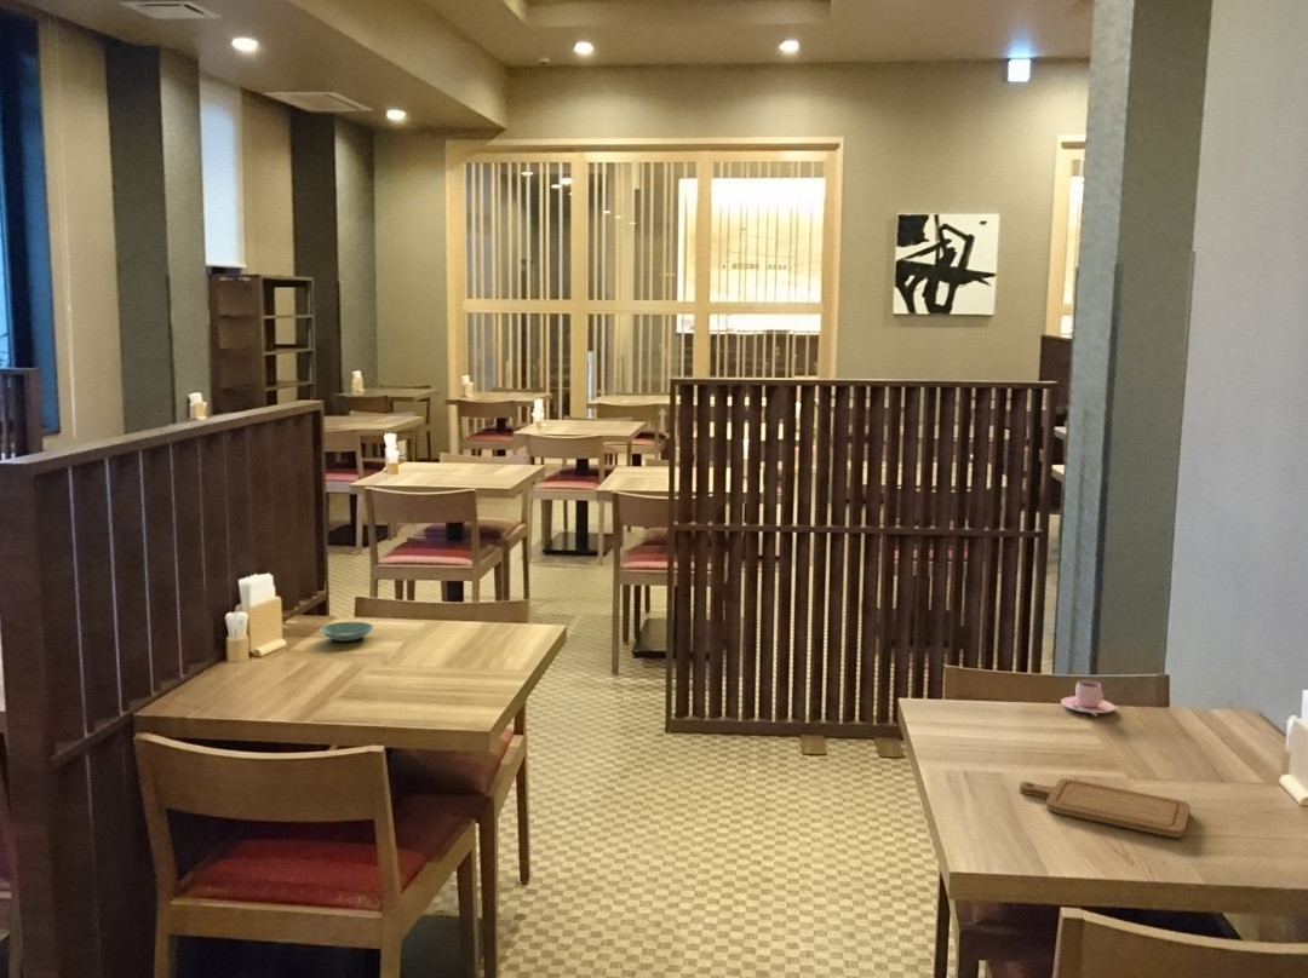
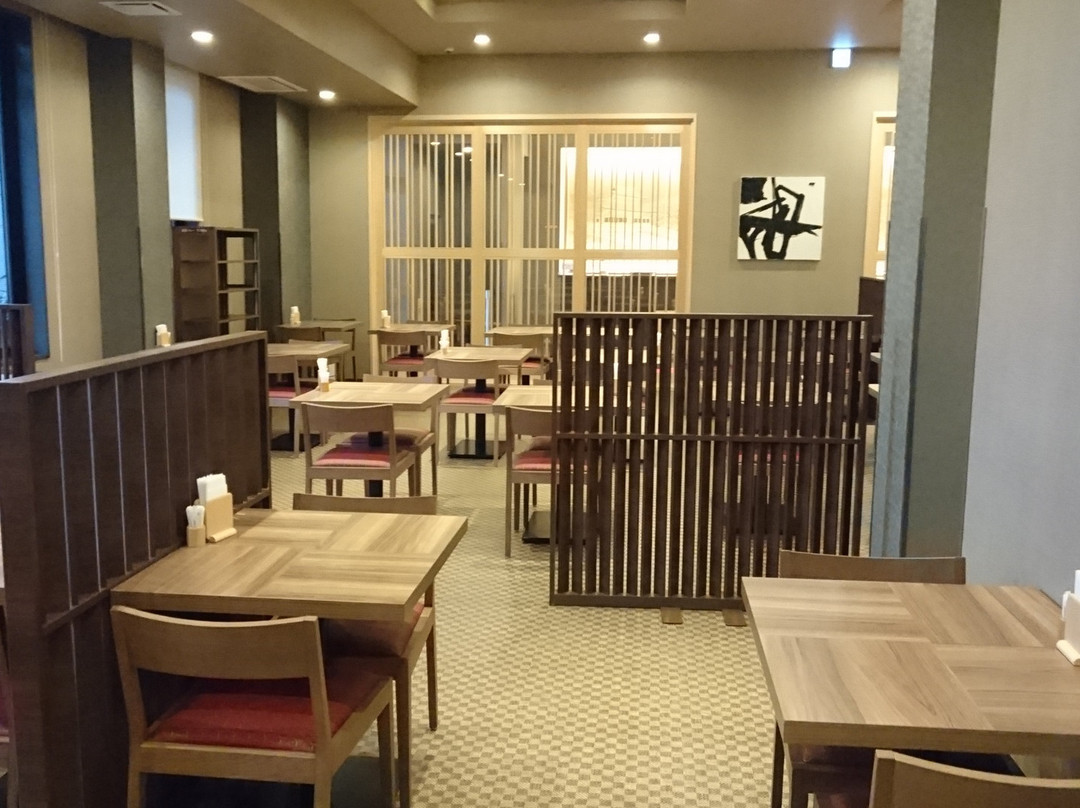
- teacup [1060,679,1117,718]
- saucer [319,621,374,643]
- chopping board [1019,777,1192,839]
